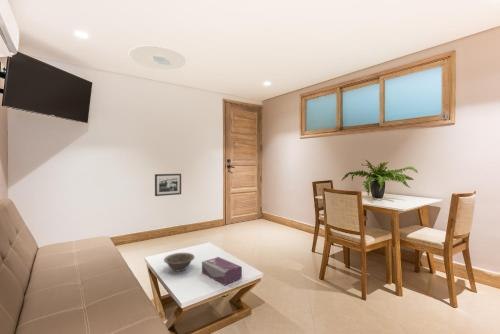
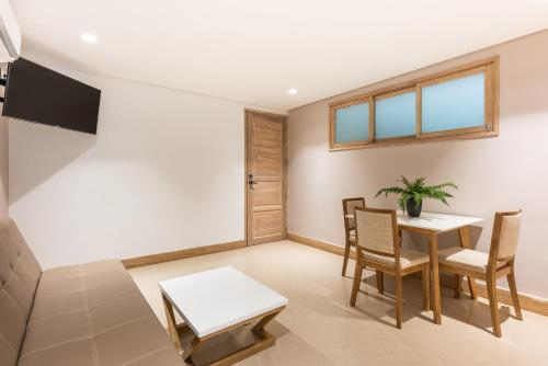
- decorative bowl [163,252,196,273]
- tissue box [201,256,243,286]
- picture frame [154,173,182,197]
- ceiling light [128,45,187,70]
